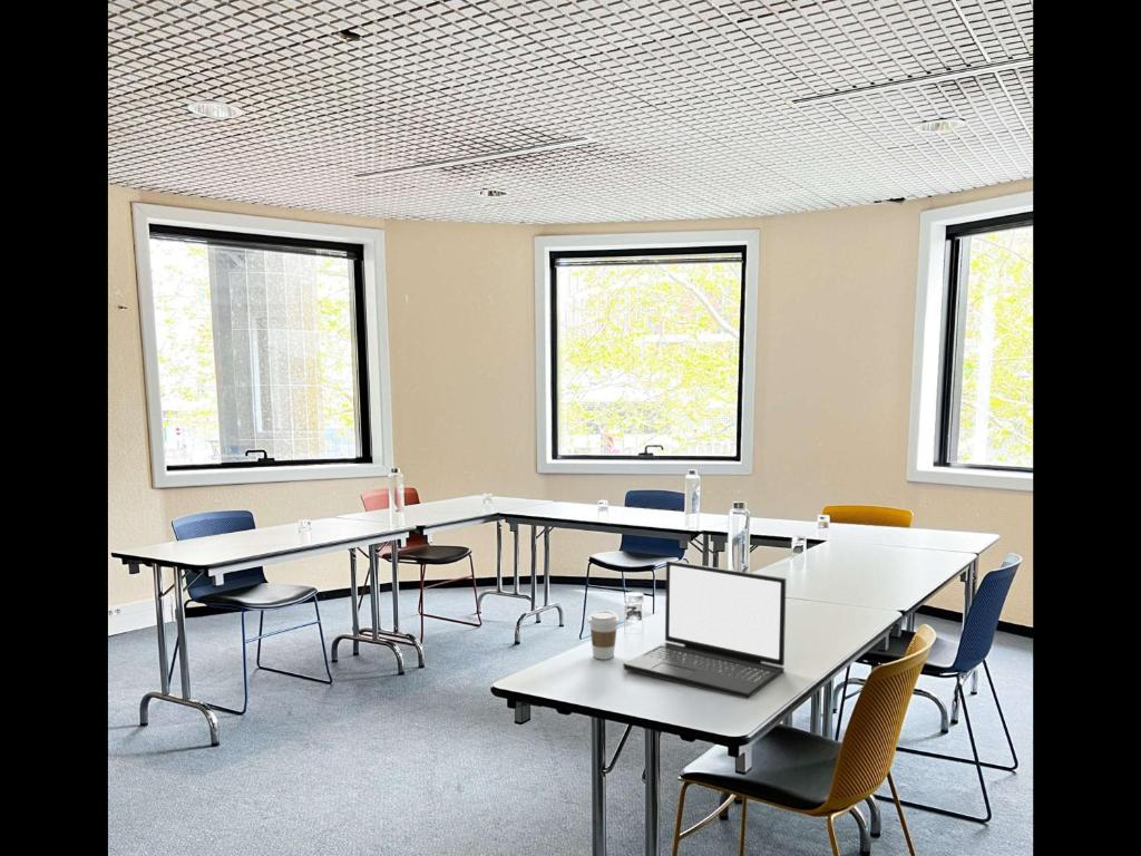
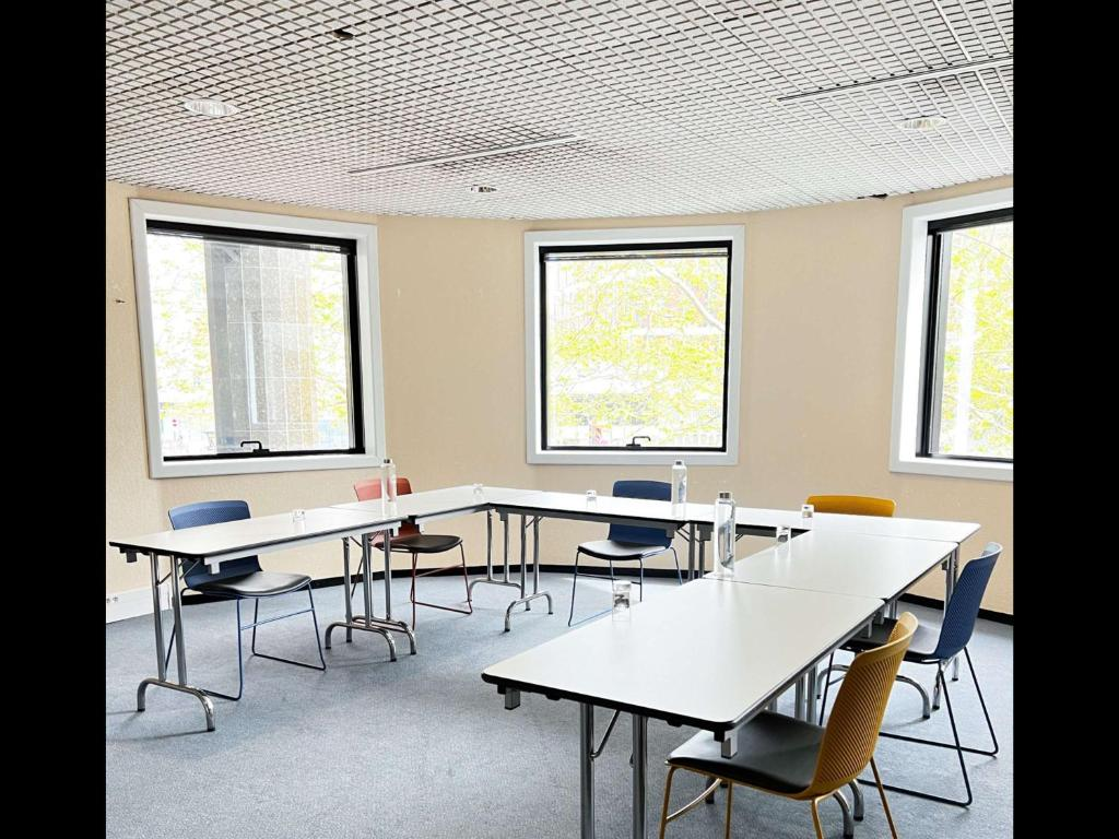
- laptop [623,560,787,700]
- coffee cup [587,610,621,661]
